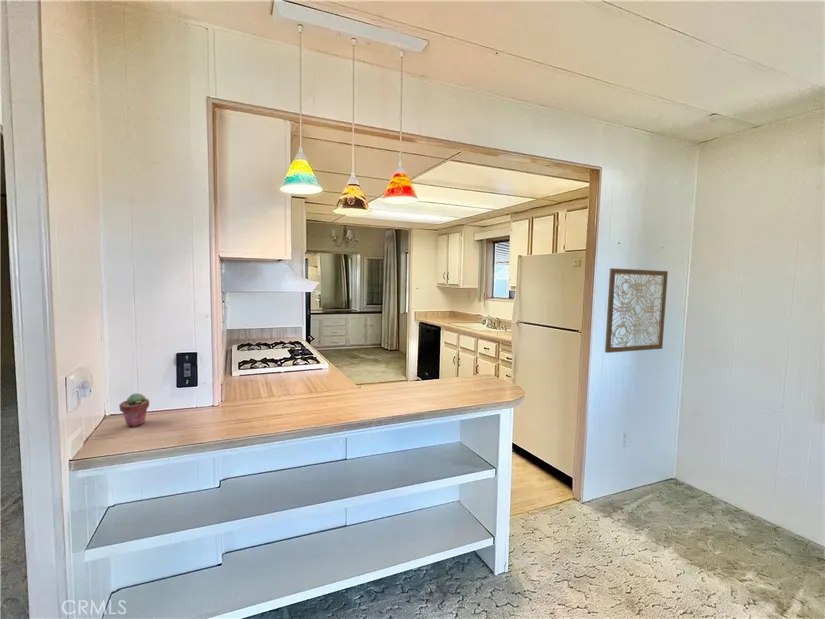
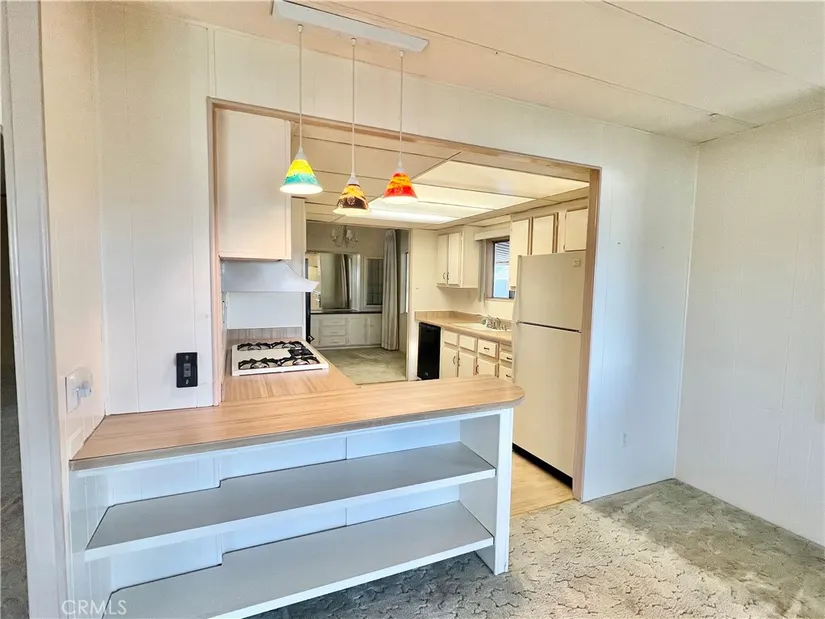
- potted succulent [118,392,150,428]
- wall art [604,267,669,354]
